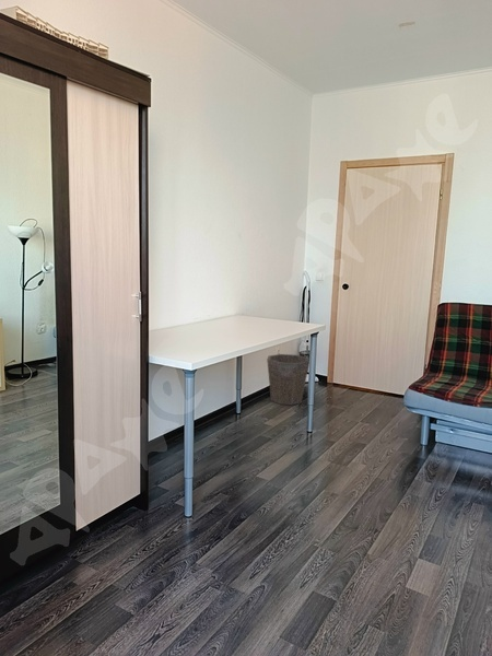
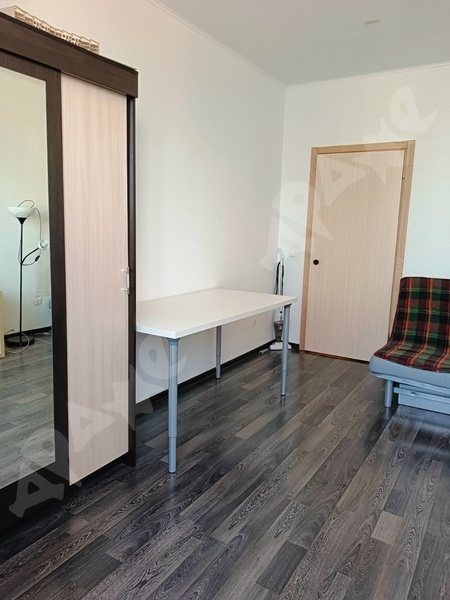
- waste bin [266,353,311,406]
